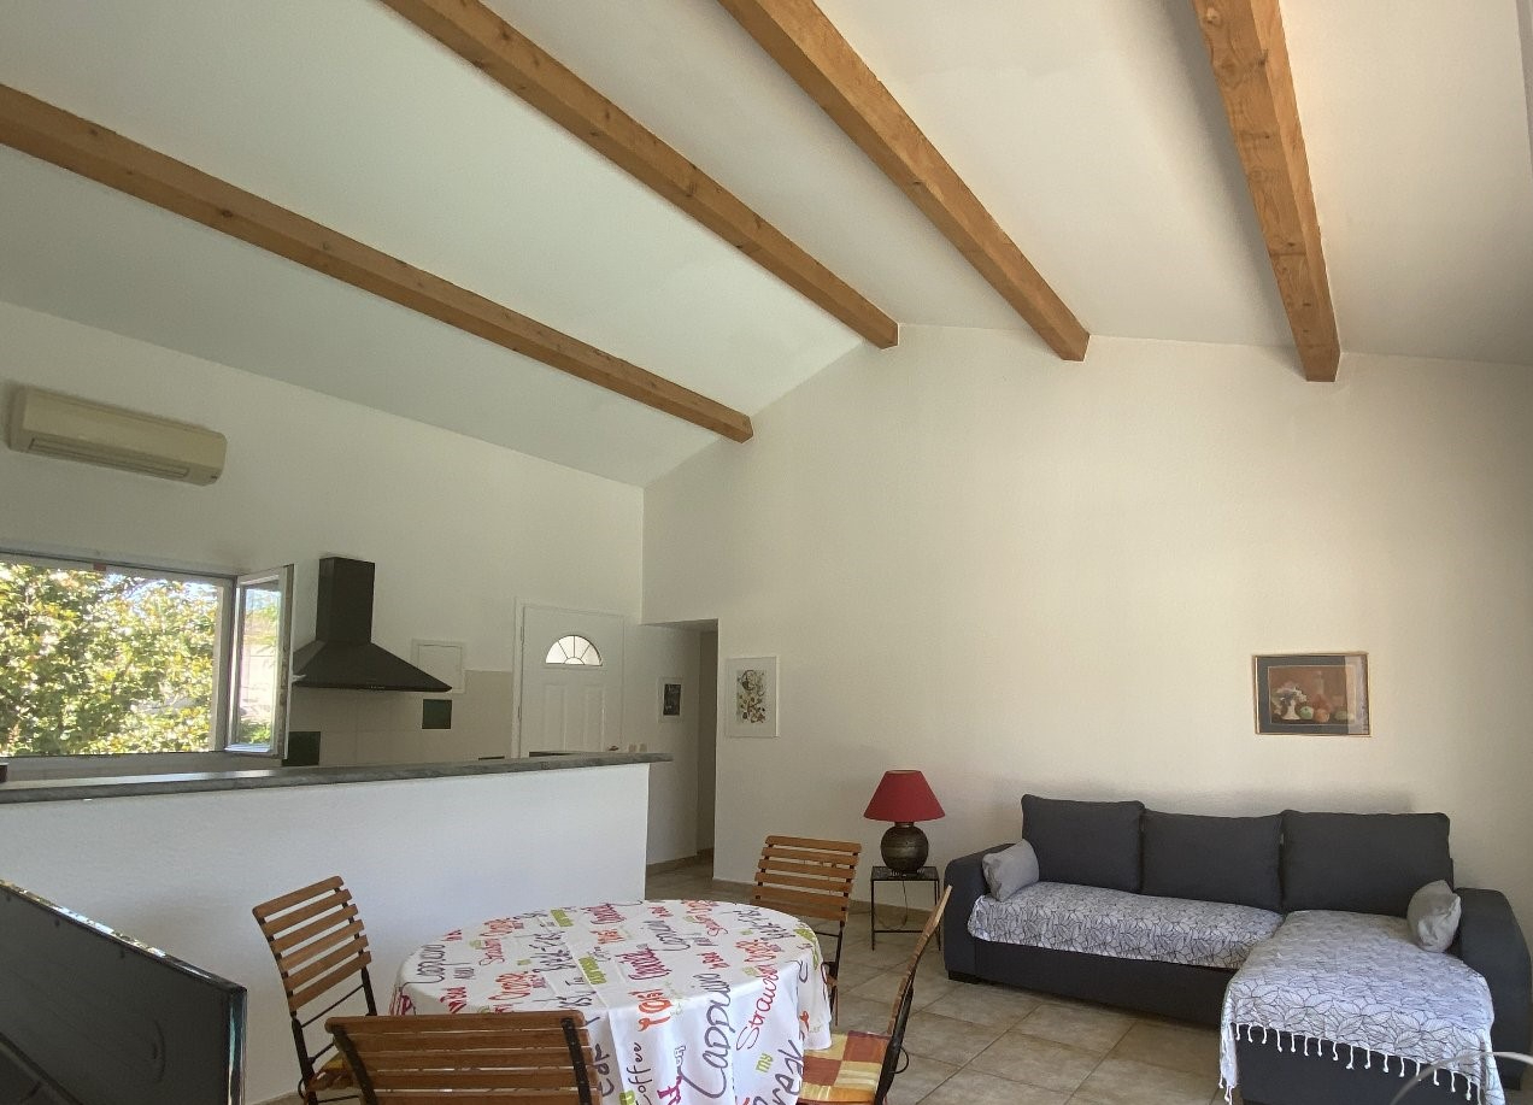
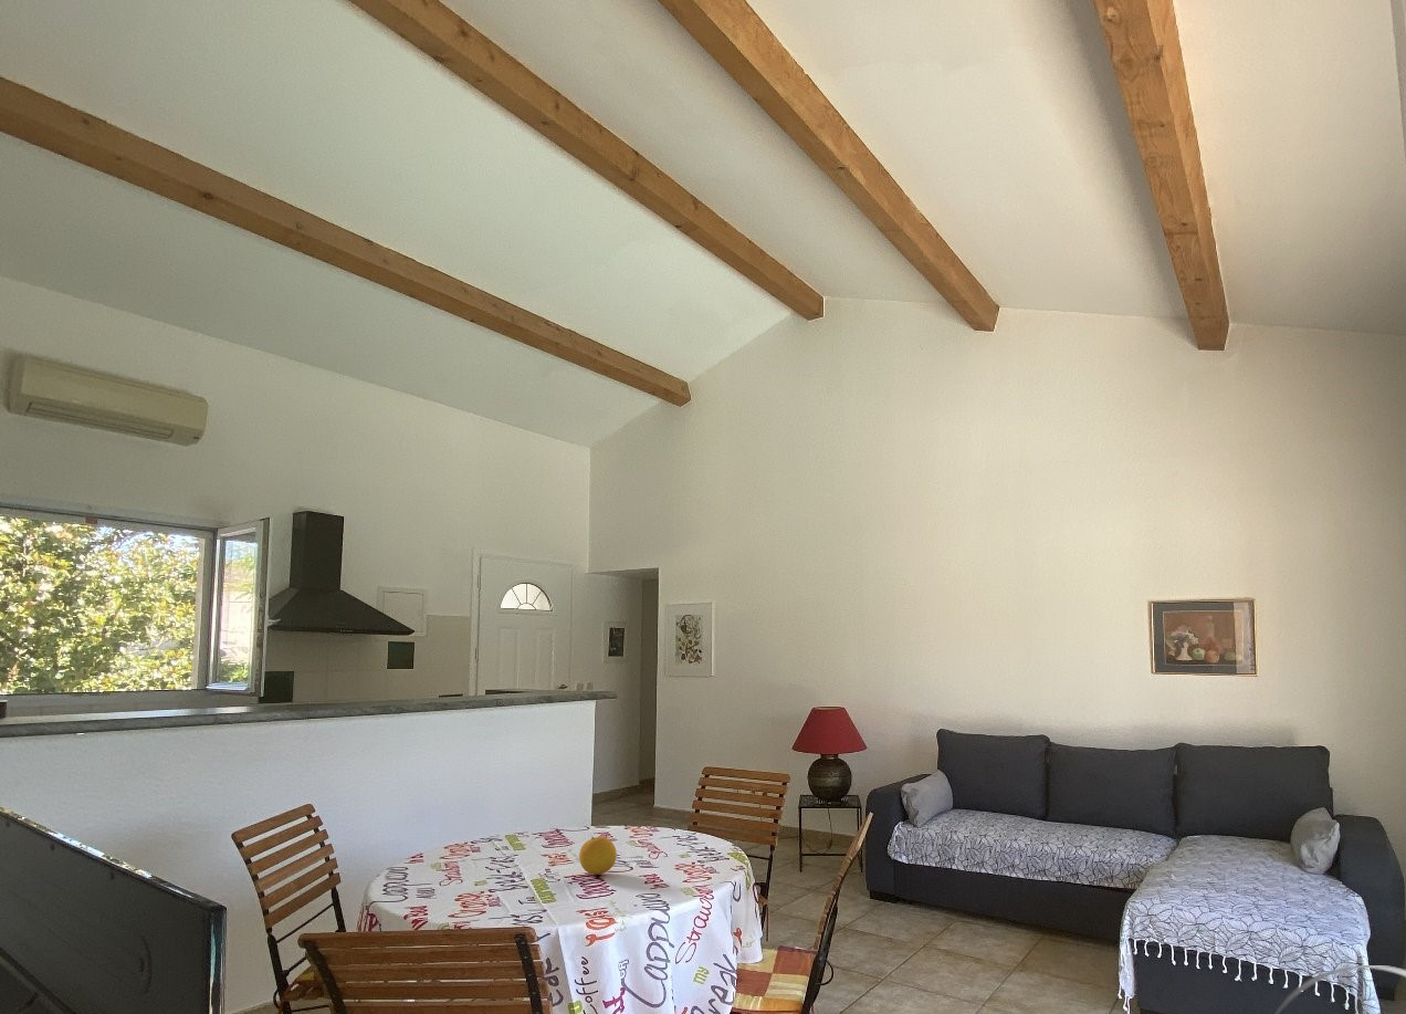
+ fruit [578,835,618,876]
